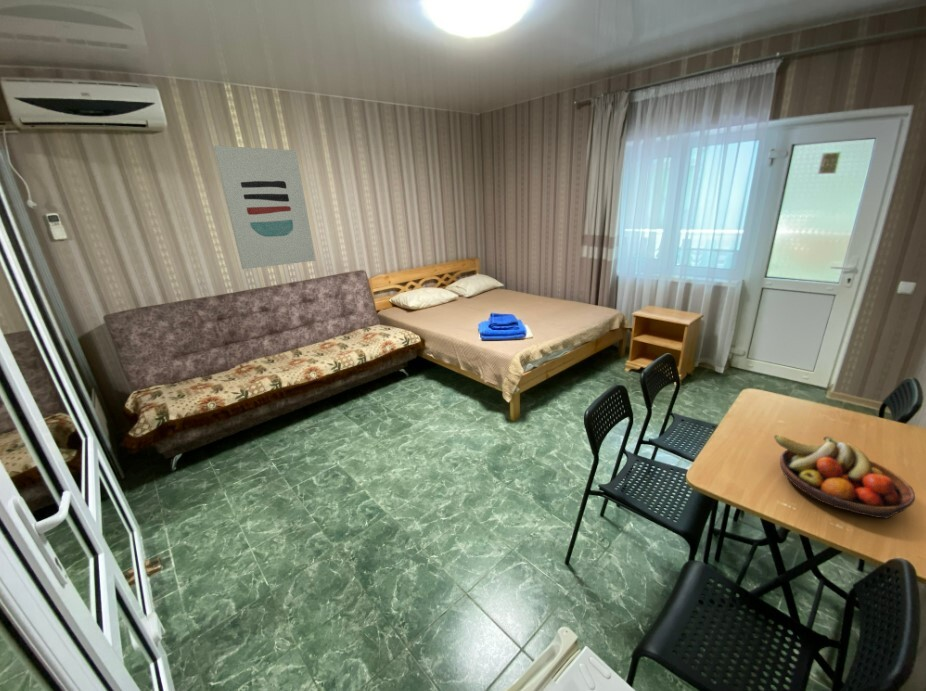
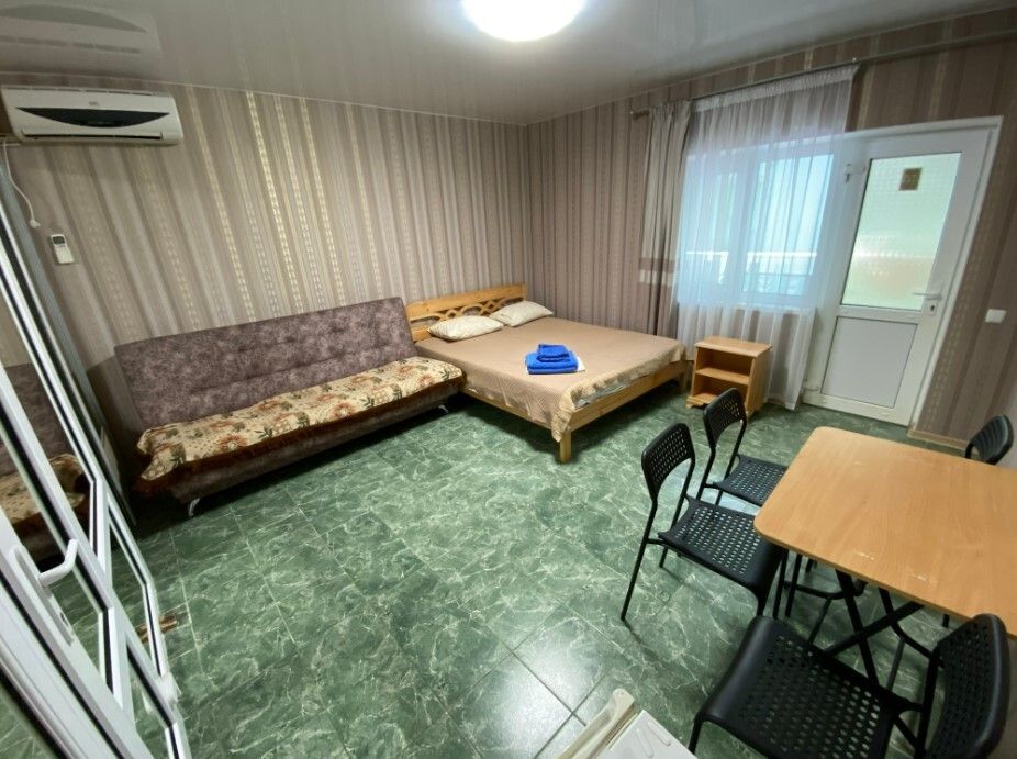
- wall art [212,144,316,270]
- fruit bowl [773,434,916,519]
